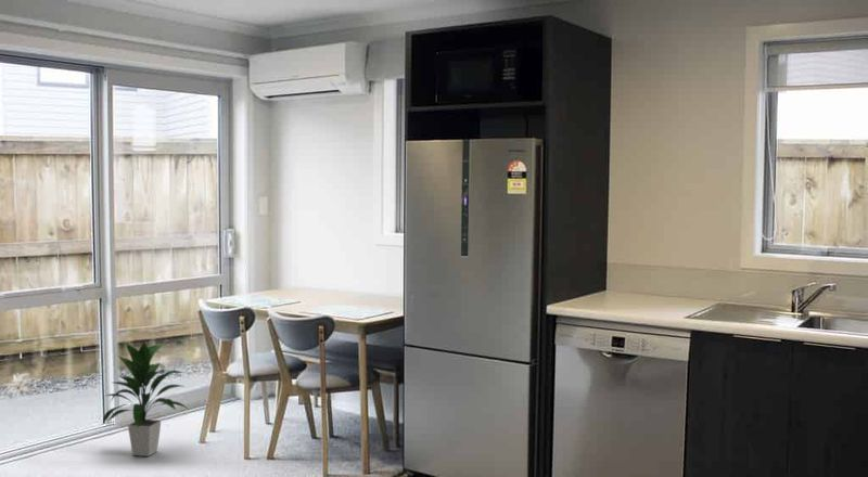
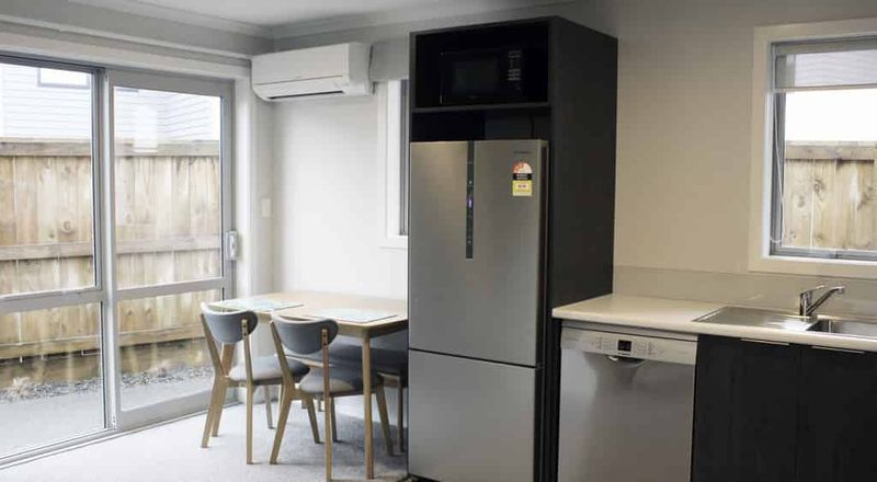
- indoor plant [101,339,190,457]
